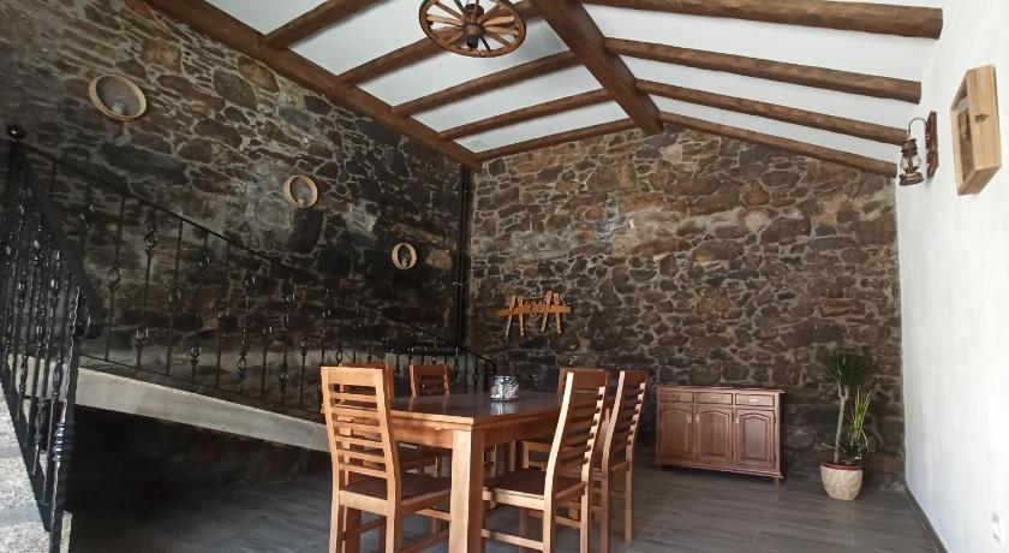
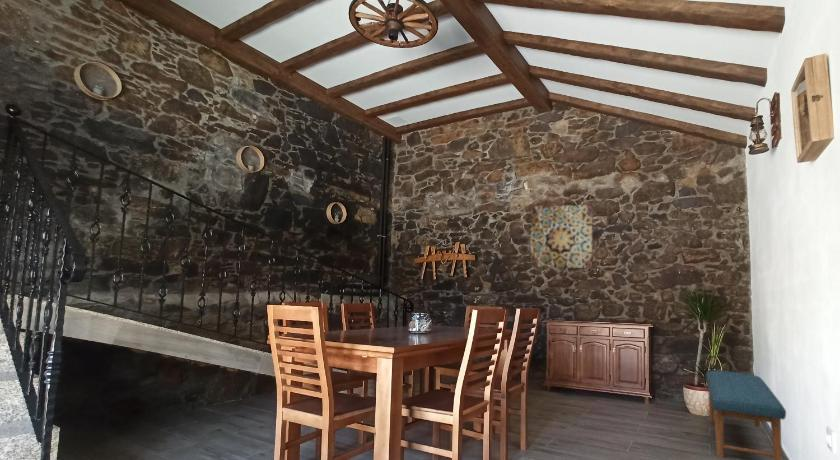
+ wall art [529,203,594,269]
+ bench [705,370,787,460]
